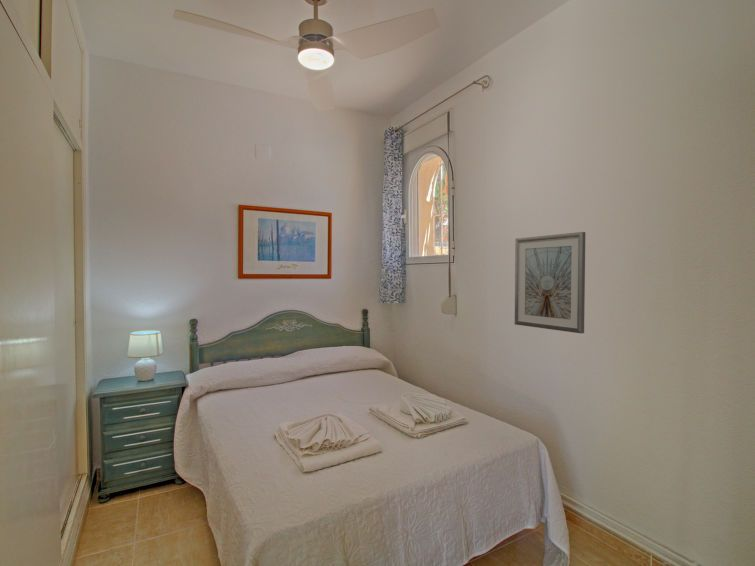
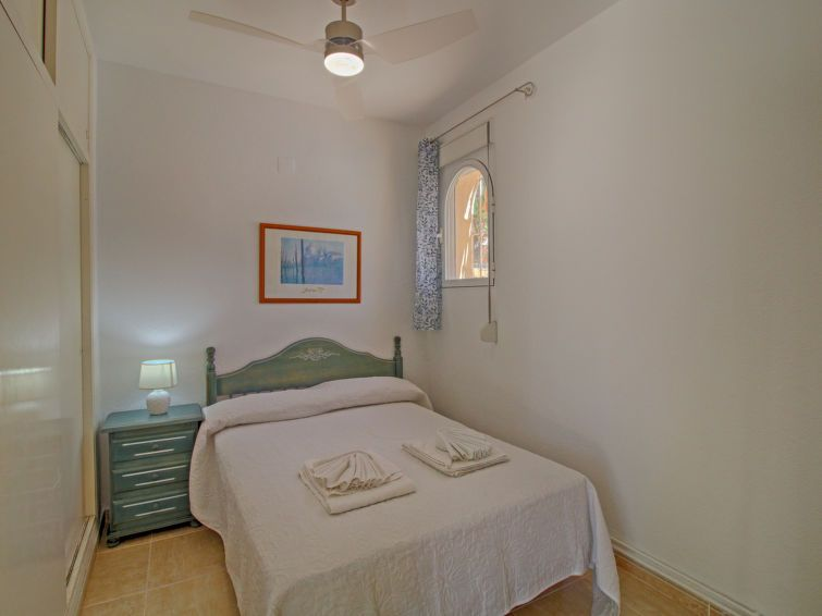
- picture frame [514,231,586,334]
